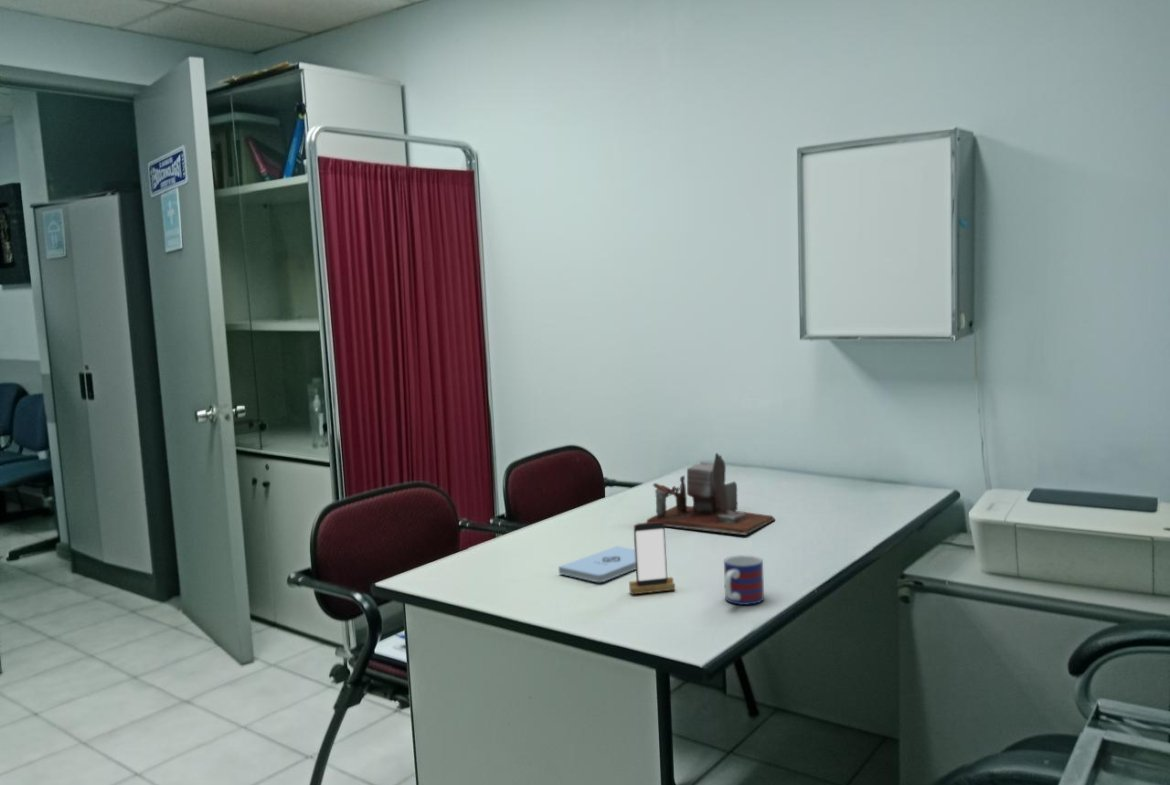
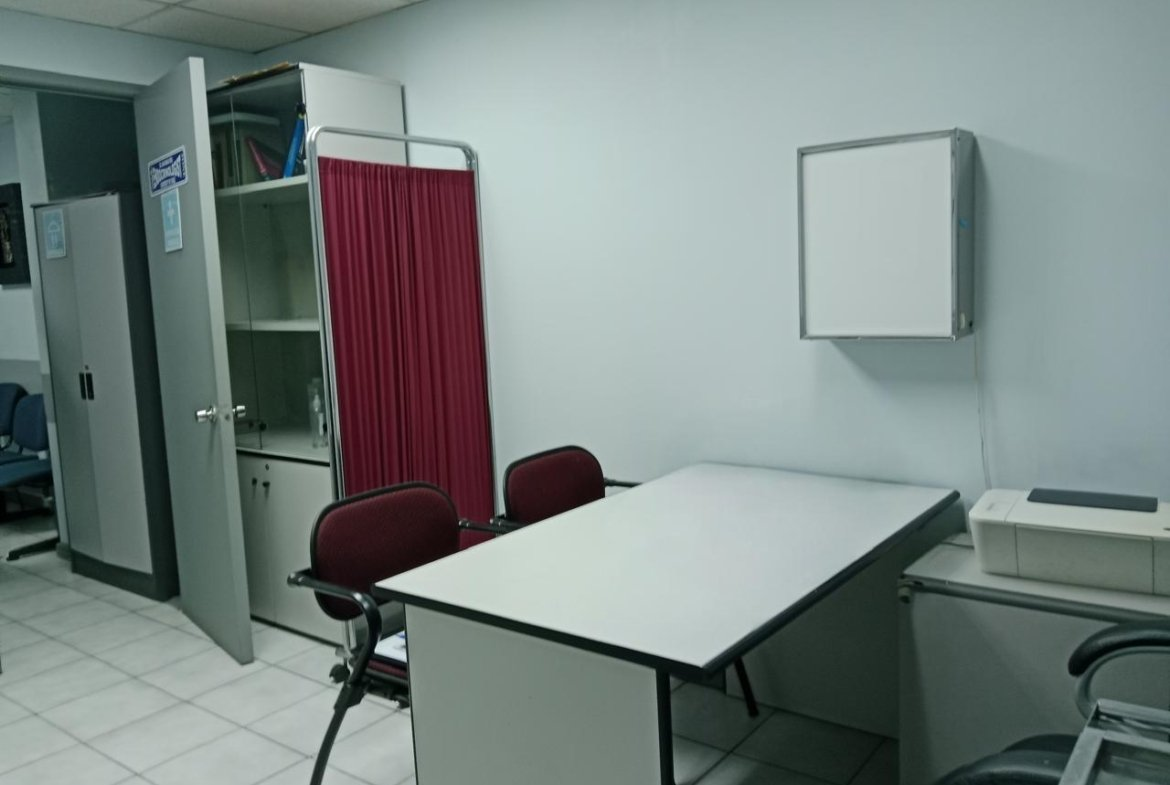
- smartphone [628,522,676,595]
- notepad [558,545,636,583]
- desk organizer [645,452,776,536]
- mug [723,554,765,606]
